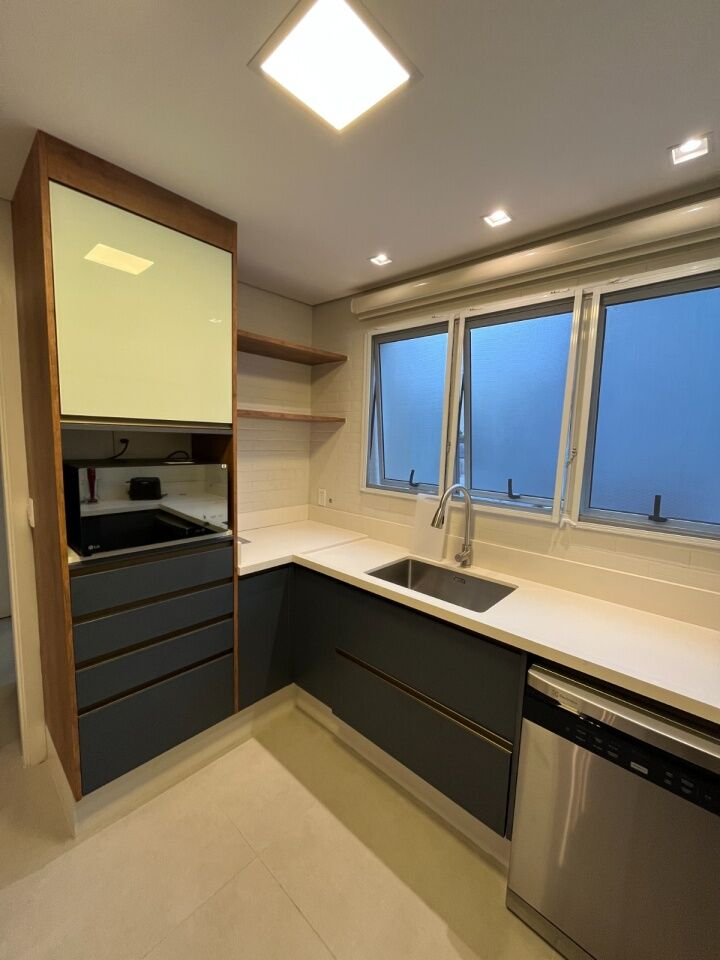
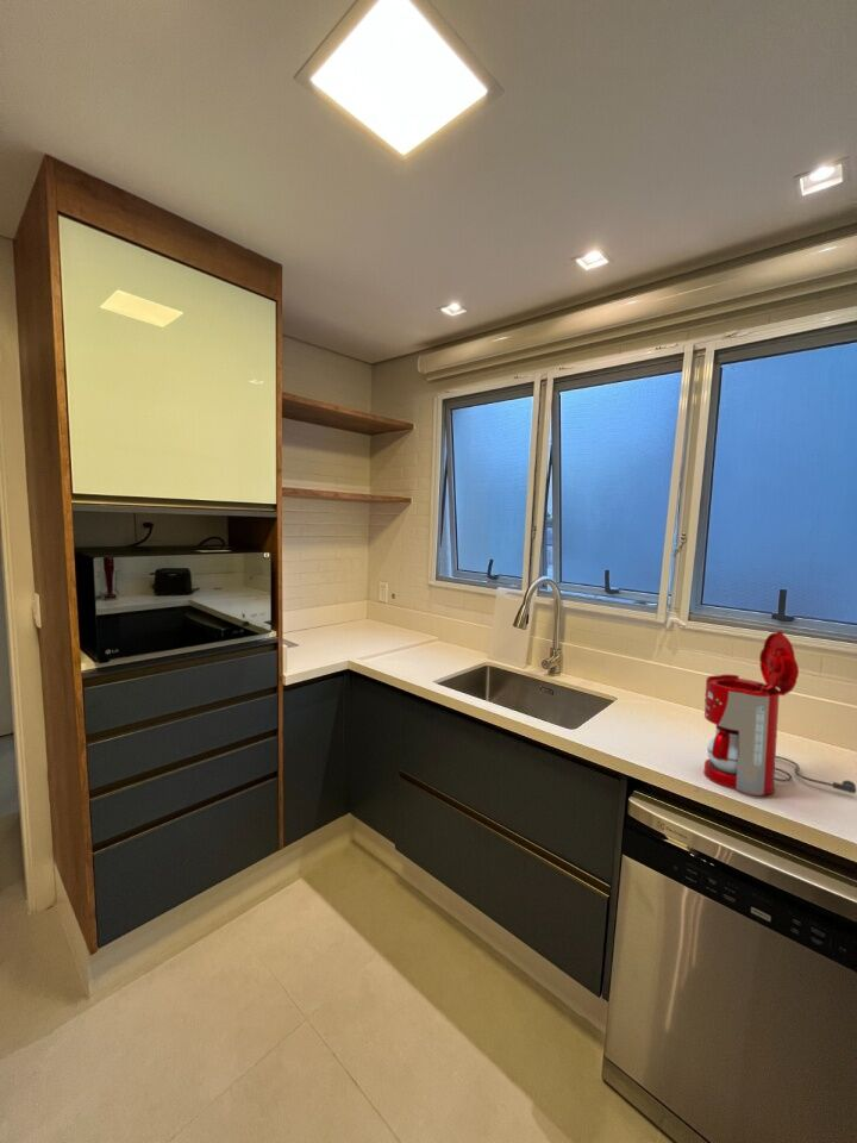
+ coffee maker [702,630,857,798]
